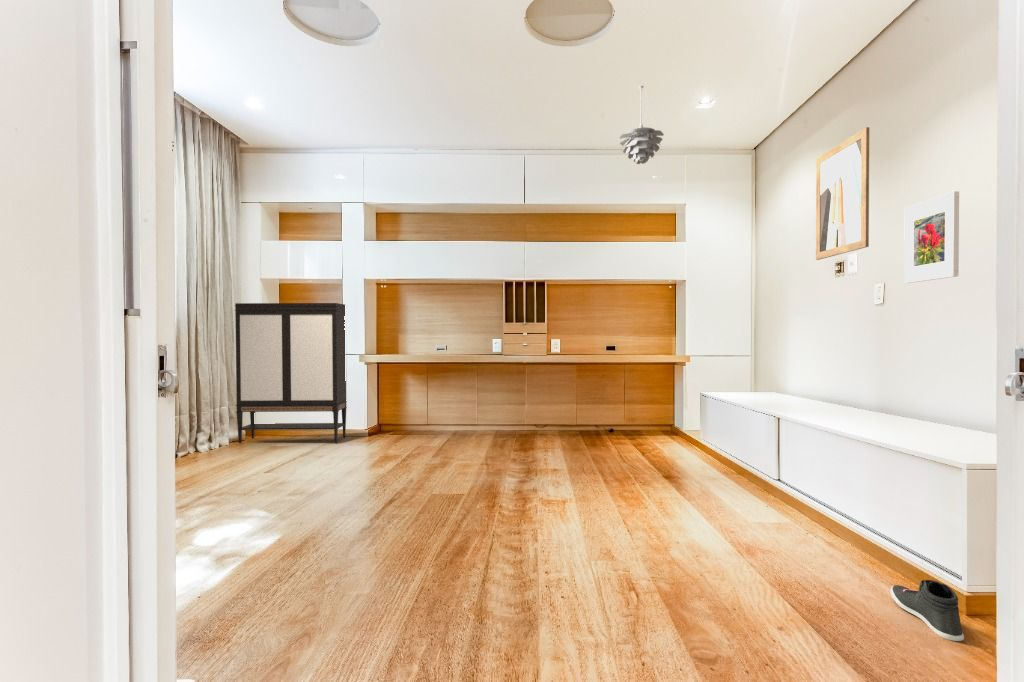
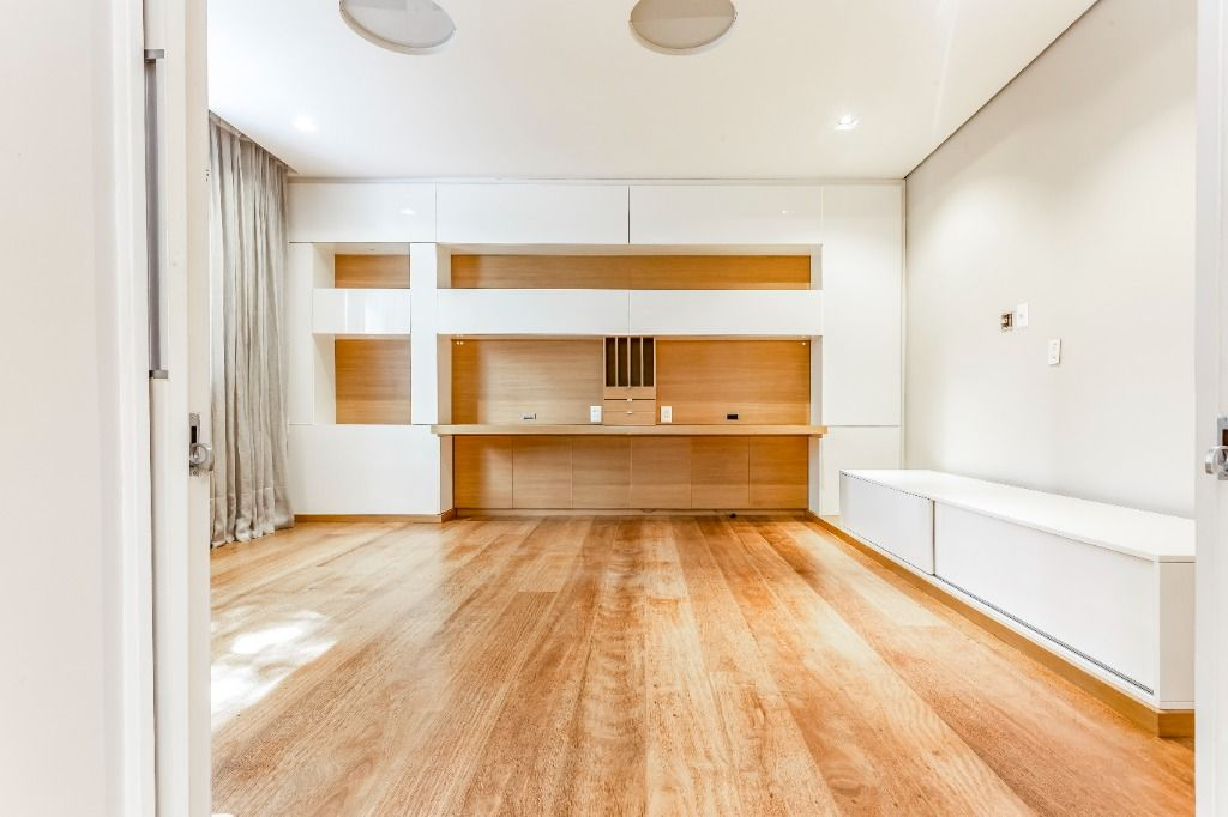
- pendant light [619,85,665,165]
- wall art [815,126,870,261]
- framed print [903,190,960,284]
- storage cabinet [234,302,348,444]
- sneaker [890,579,965,642]
